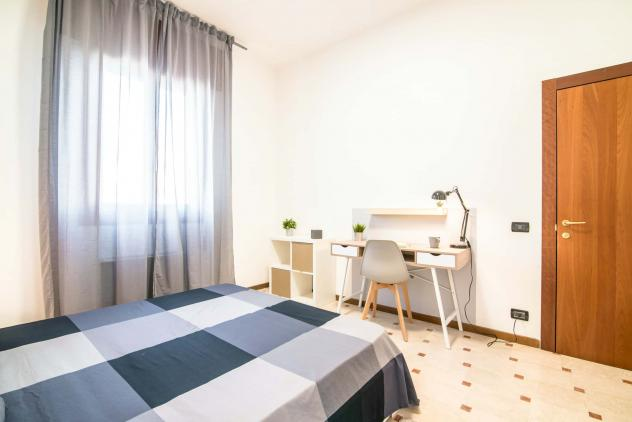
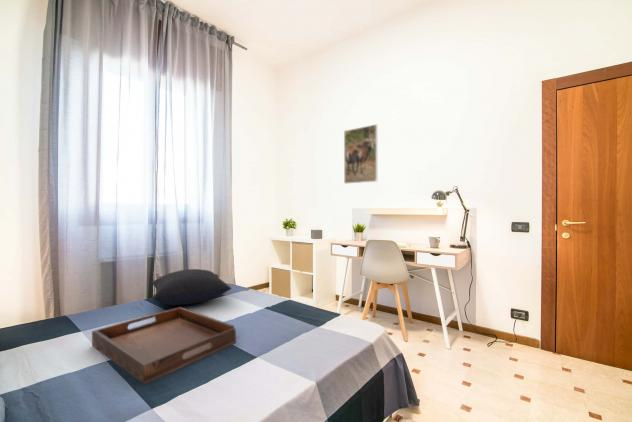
+ serving tray [91,306,237,385]
+ pillow [151,268,233,306]
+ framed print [343,124,378,185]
